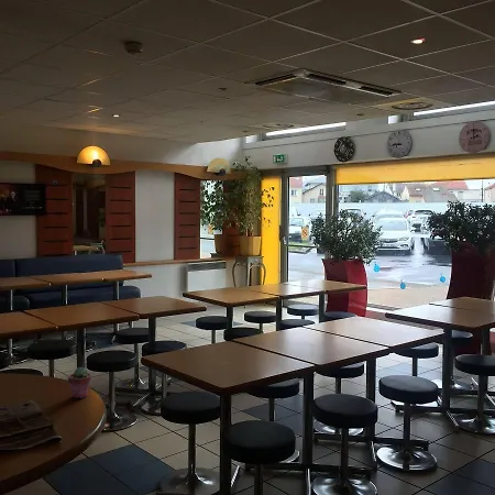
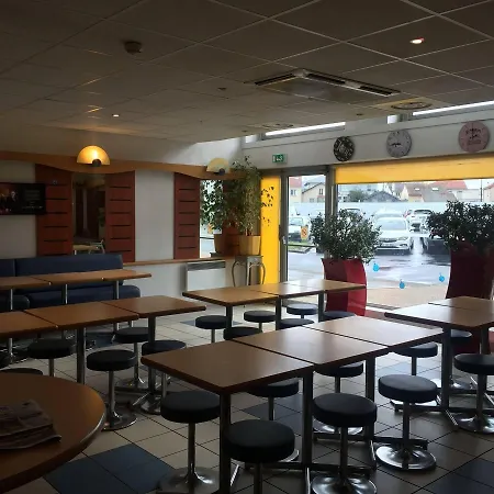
- potted succulent [67,366,92,399]
